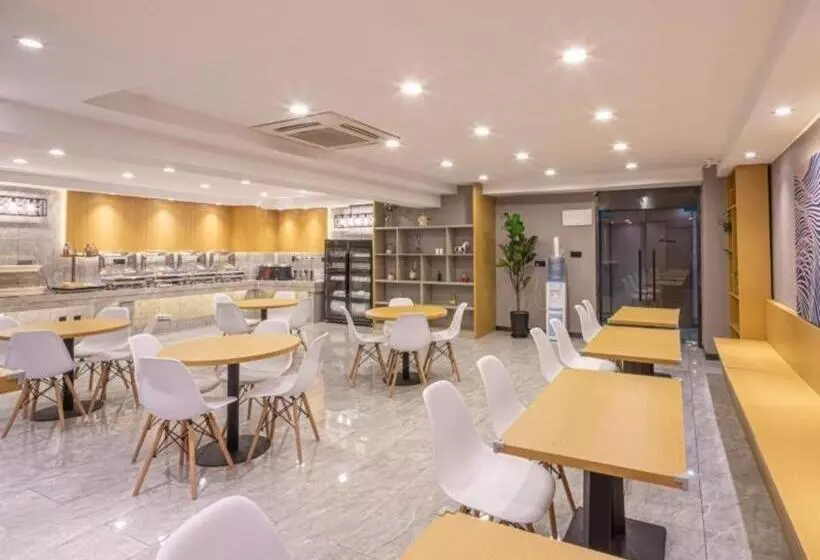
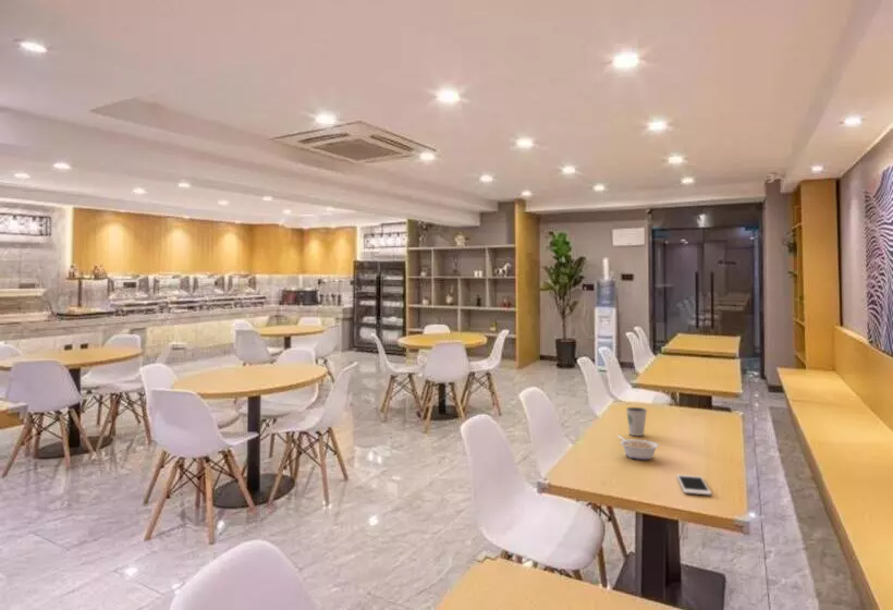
+ cell phone [675,474,712,497]
+ legume [616,435,660,461]
+ dixie cup [625,406,648,437]
